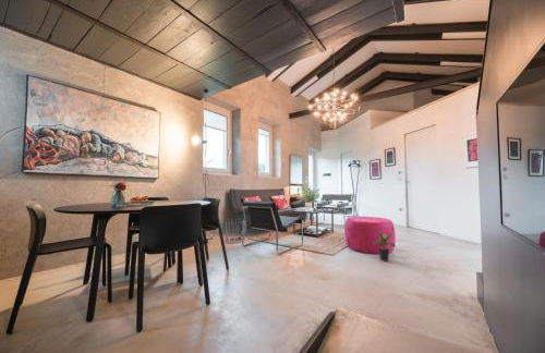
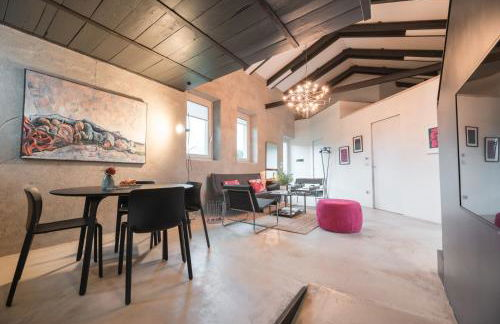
- potted plant [372,231,398,263]
